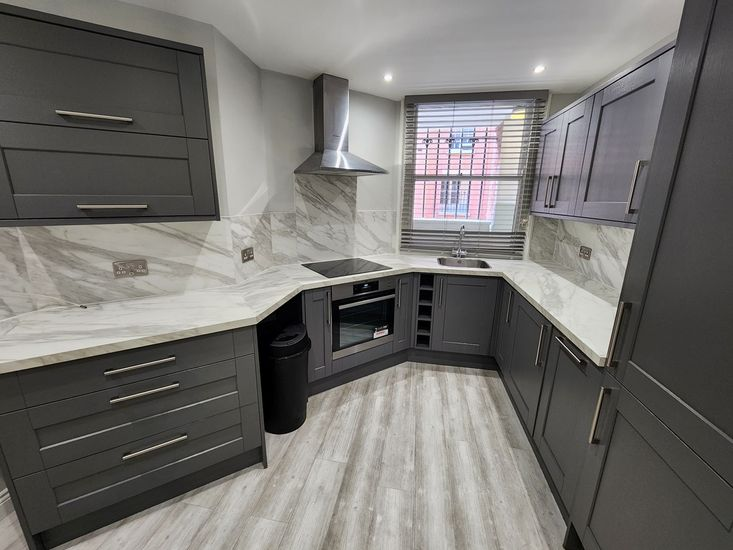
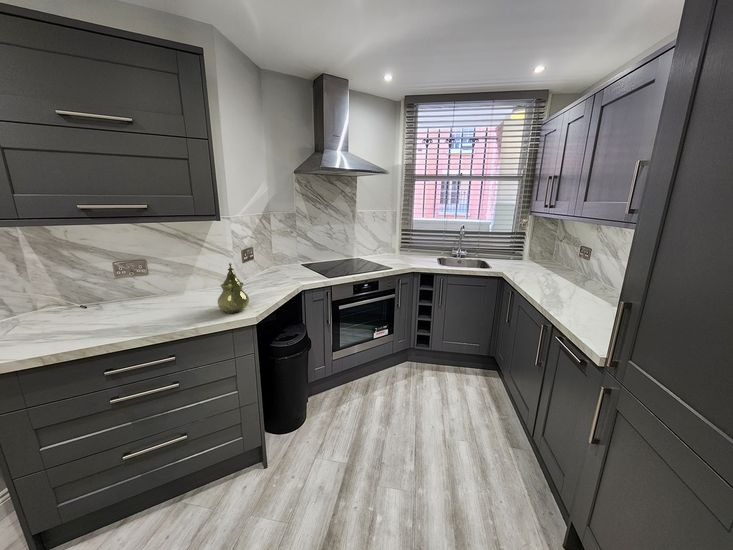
+ teapot [216,262,250,314]
